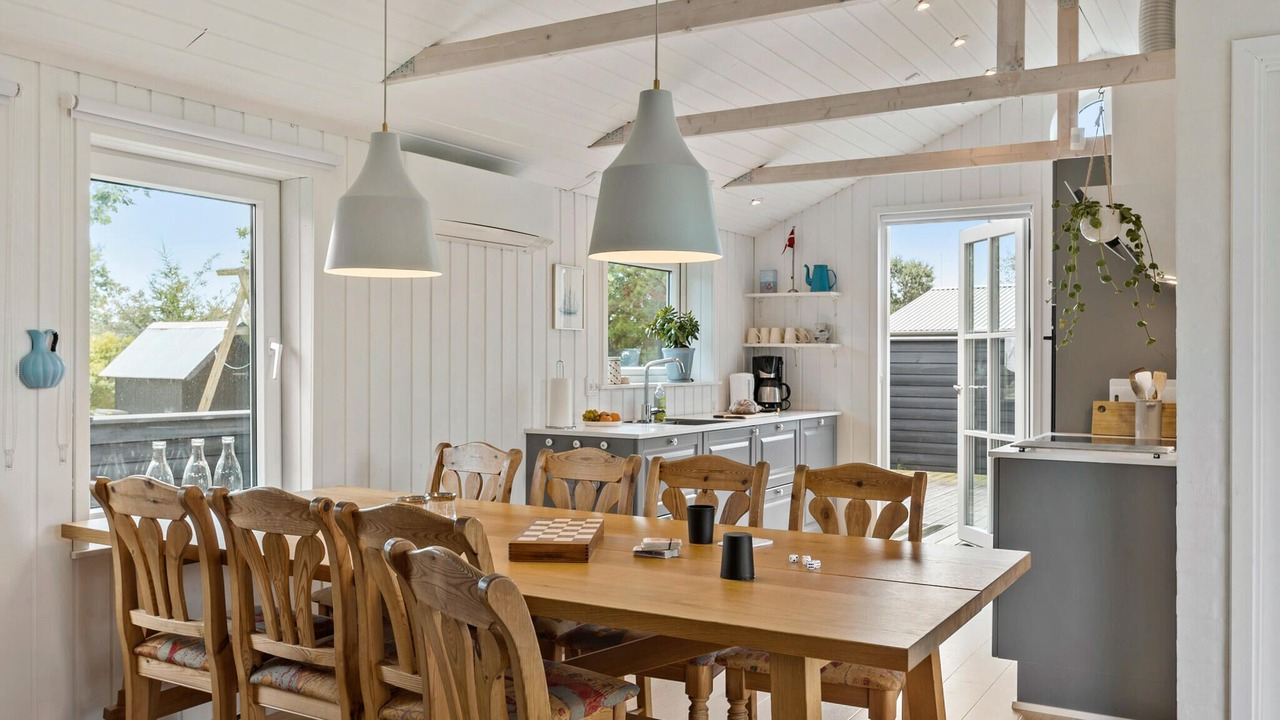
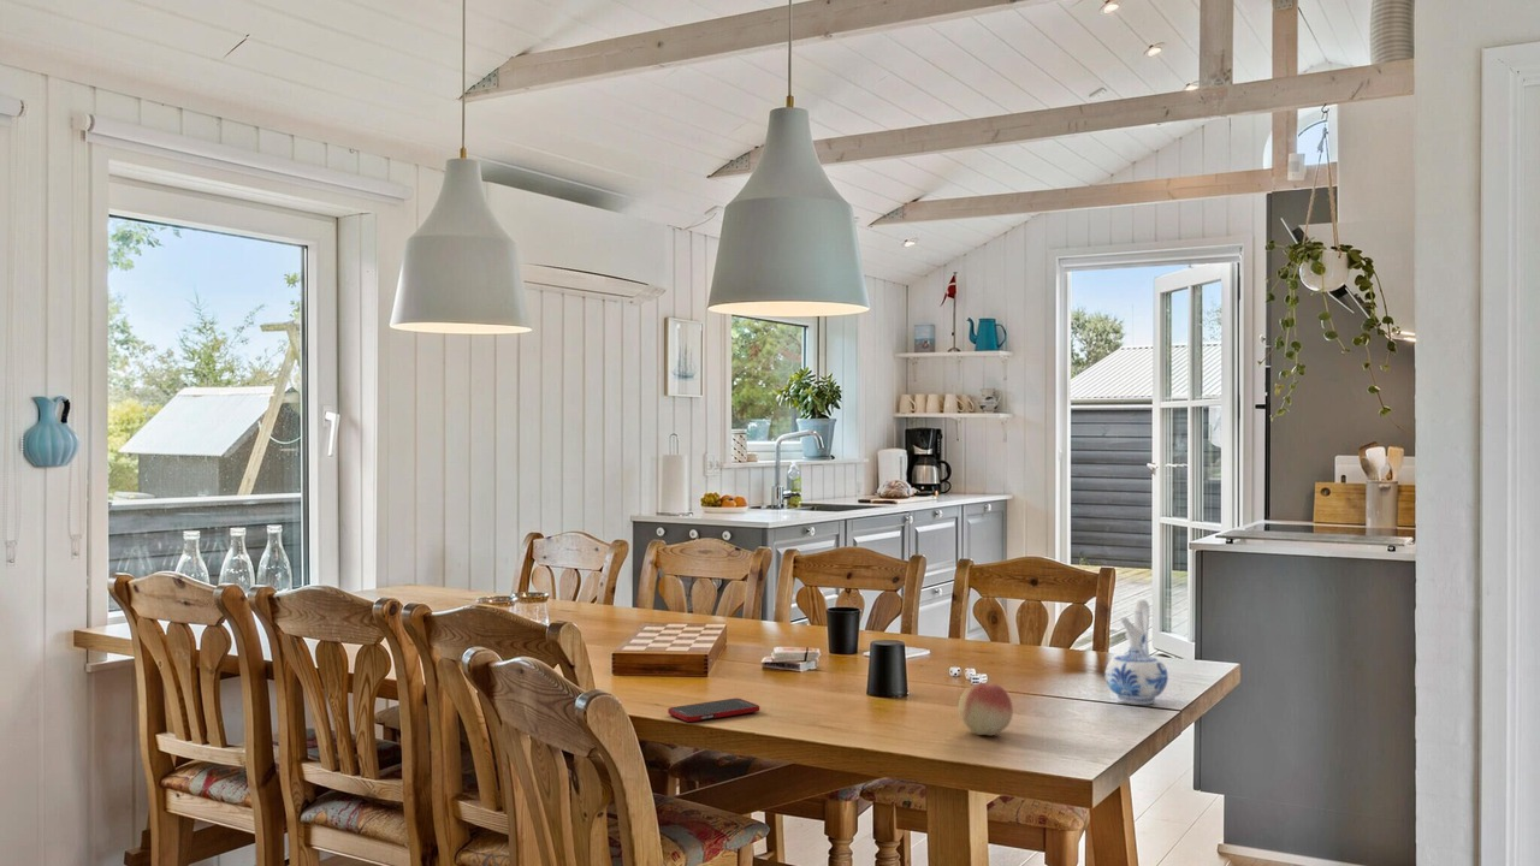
+ ceramic pitcher [1104,599,1169,706]
+ fruit [958,682,1014,737]
+ cell phone [667,698,760,723]
